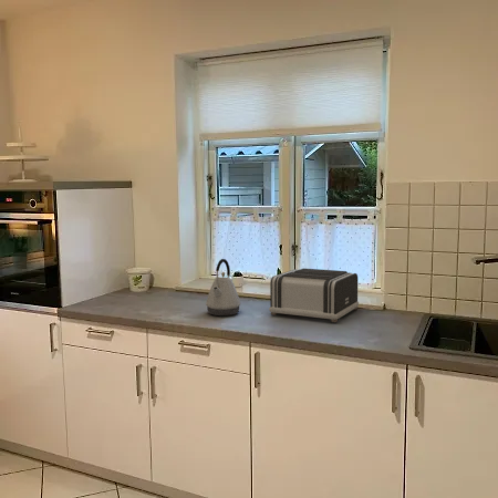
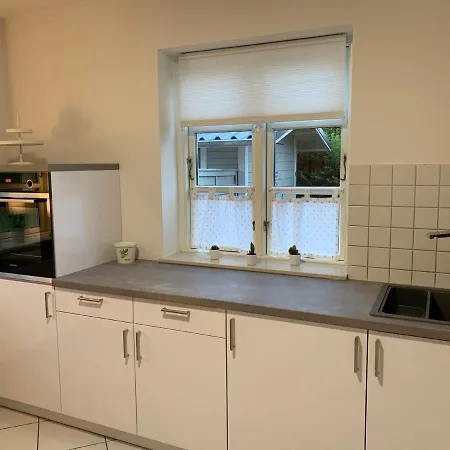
- kettle [205,258,241,317]
- toaster [268,268,360,323]
